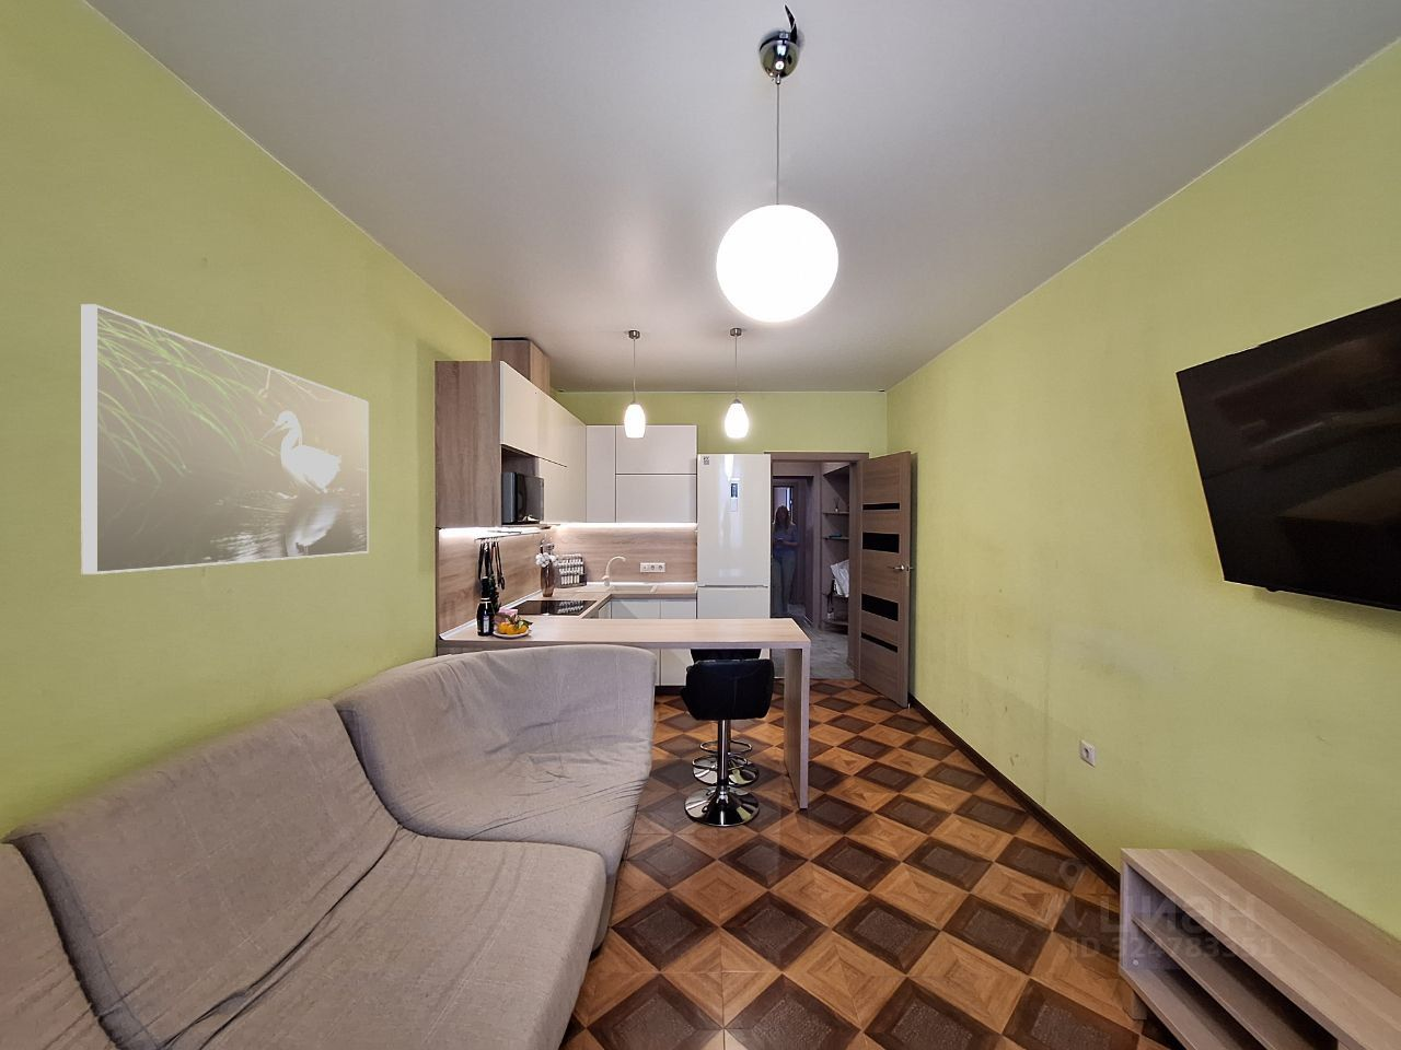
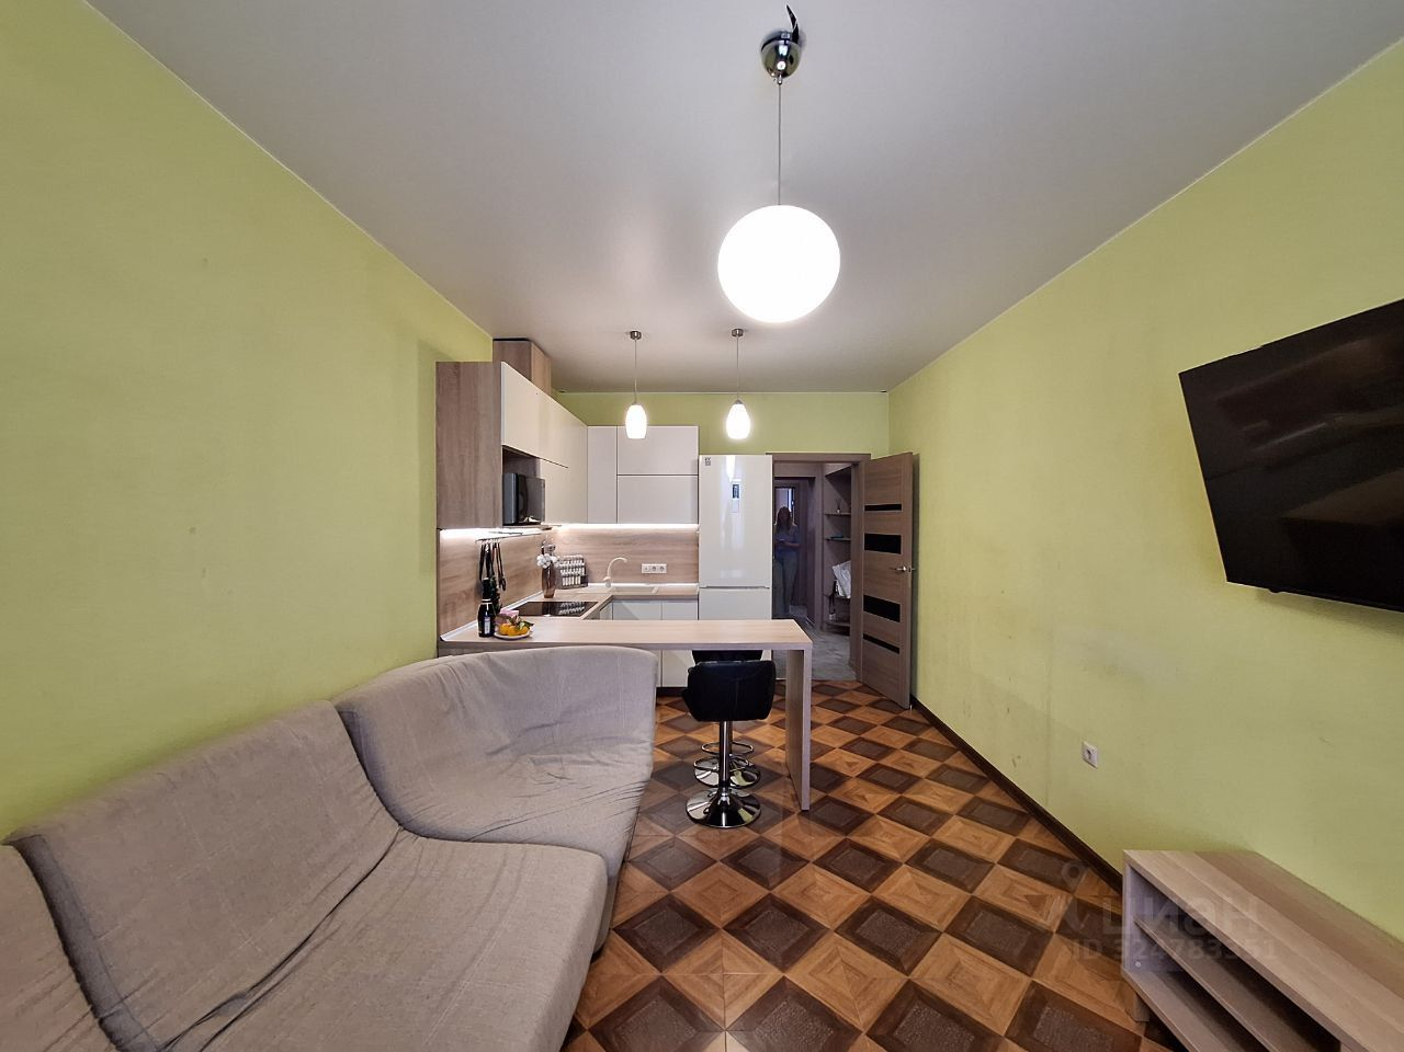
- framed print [81,303,370,576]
